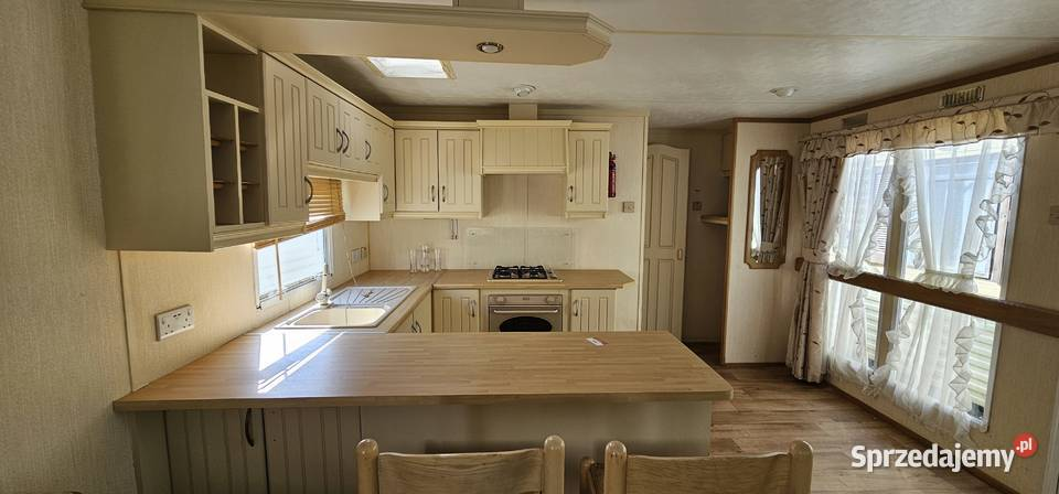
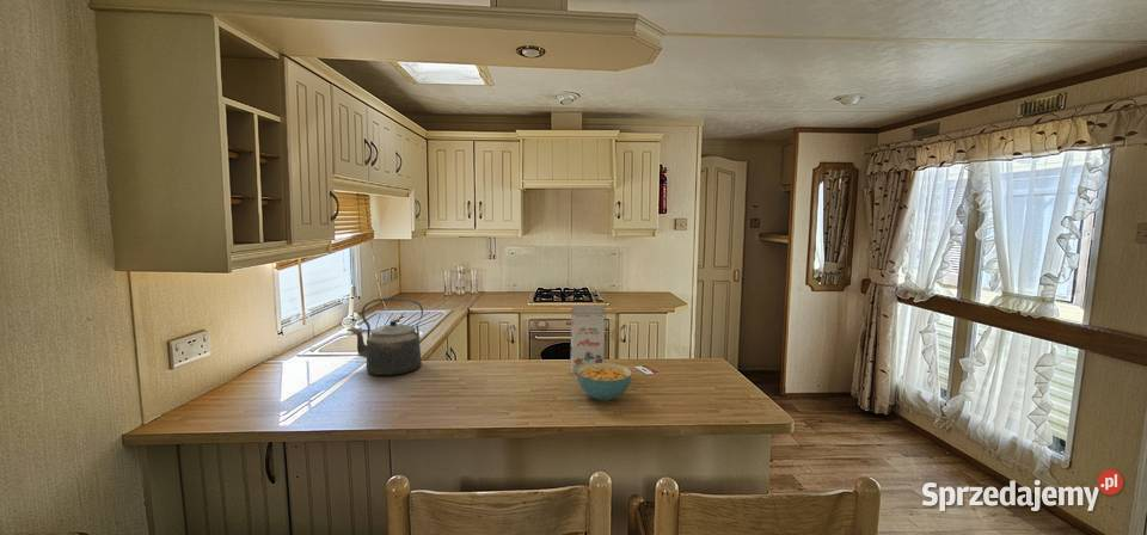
+ cereal bowl [576,362,633,402]
+ gift box [570,305,607,374]
+ kettle [350,297,424,376]
